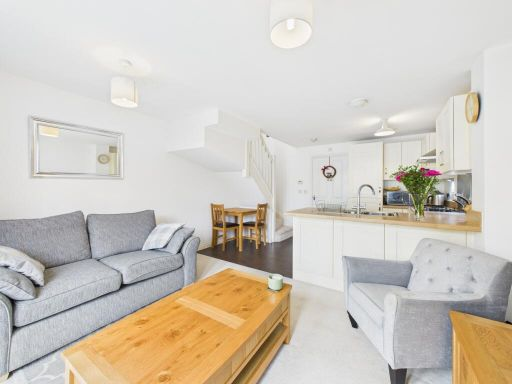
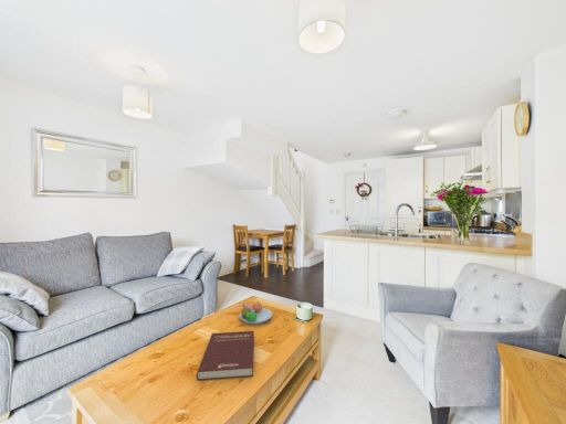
+ book [196,330,255,381]
+ fruit bowl [239,300,273,326]
